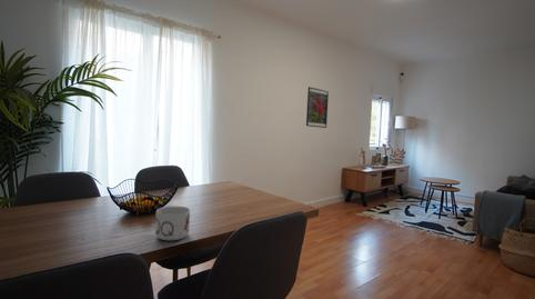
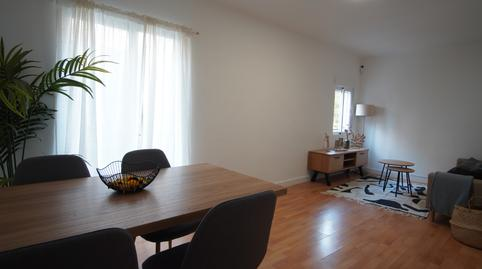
- mug [154,205,191,241]
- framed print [305,86,330,129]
